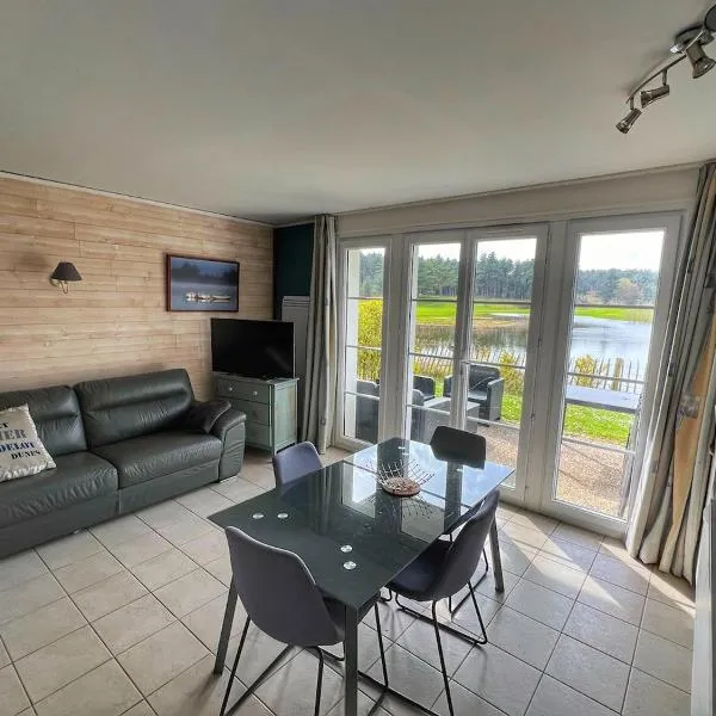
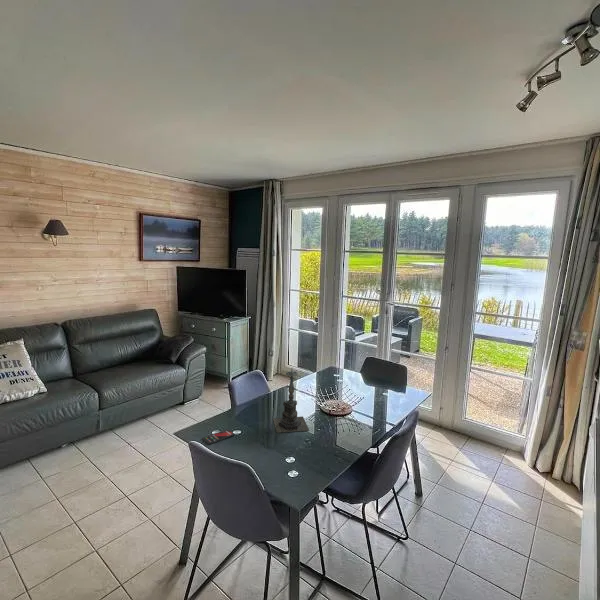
+ candle holder [272,369,310,434]
+ smartphone [201,428,235,446]
